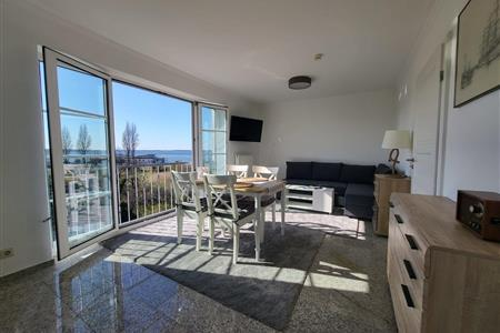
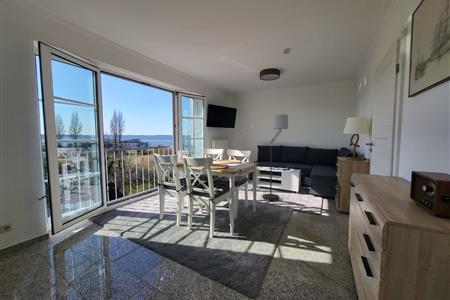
+ floor lamp [260,114,289,202]
